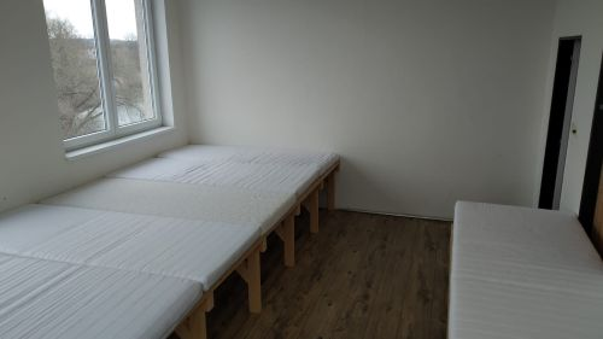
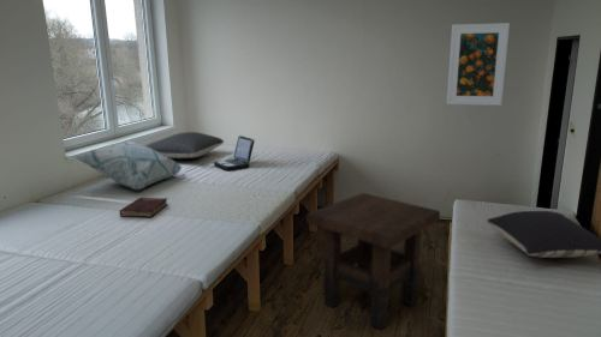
+ pillow [486,210,601,259]
+ side table [305,192,441,331]
+ decorative pillow [73,140,183,191]
+ laptop [213,134,256,171]
+ hardback book [118,197,169,218]
+ pillow [144,131,225,160]
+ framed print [446,22,511,107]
